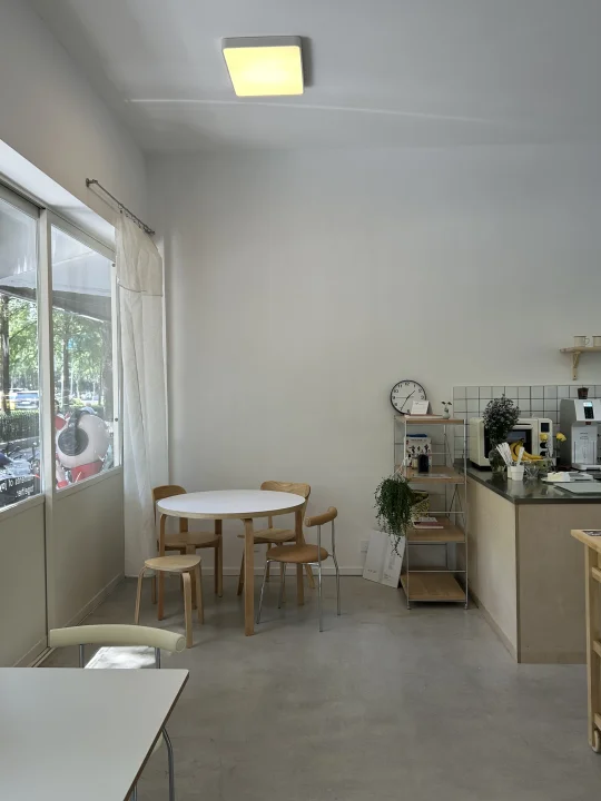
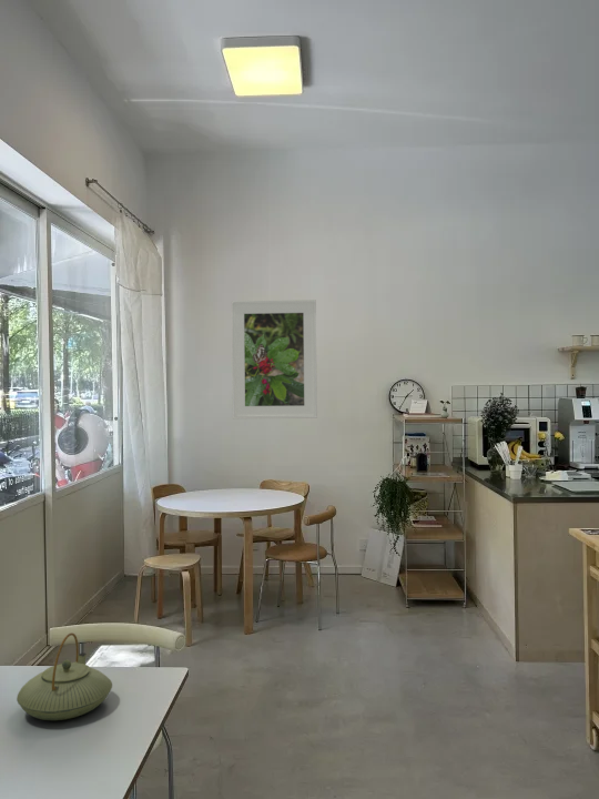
+ teapot [16,631,113,721]
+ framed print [231,299,318,419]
